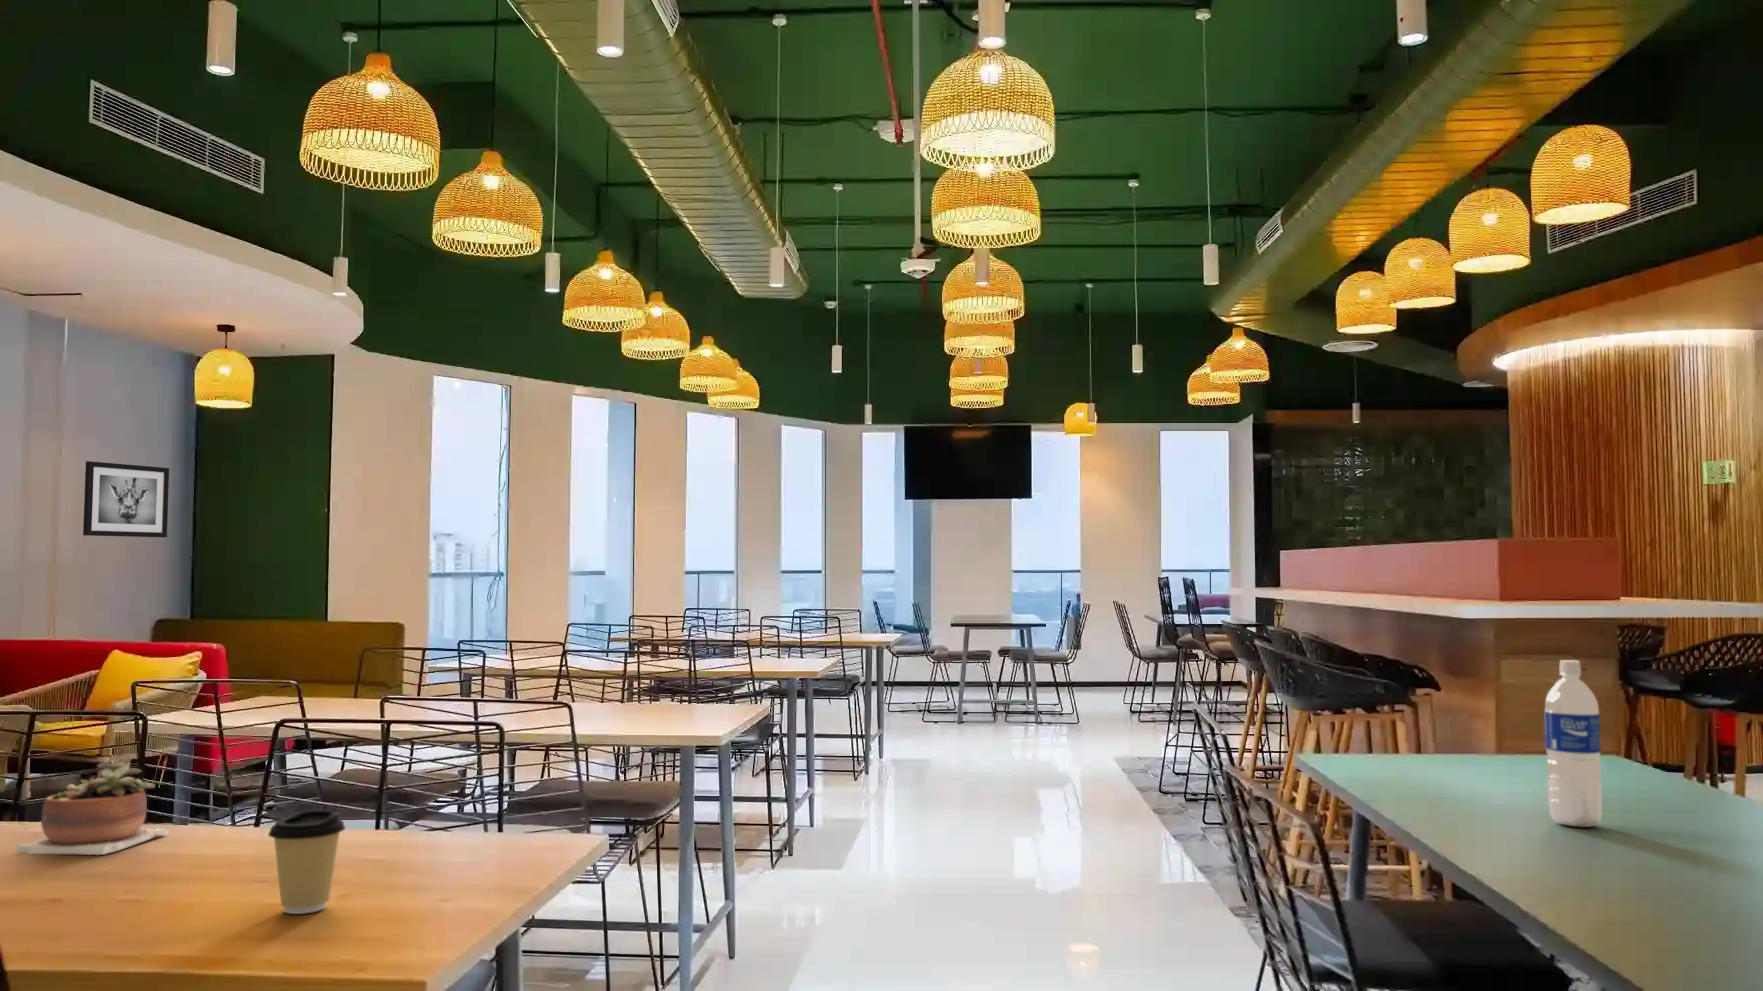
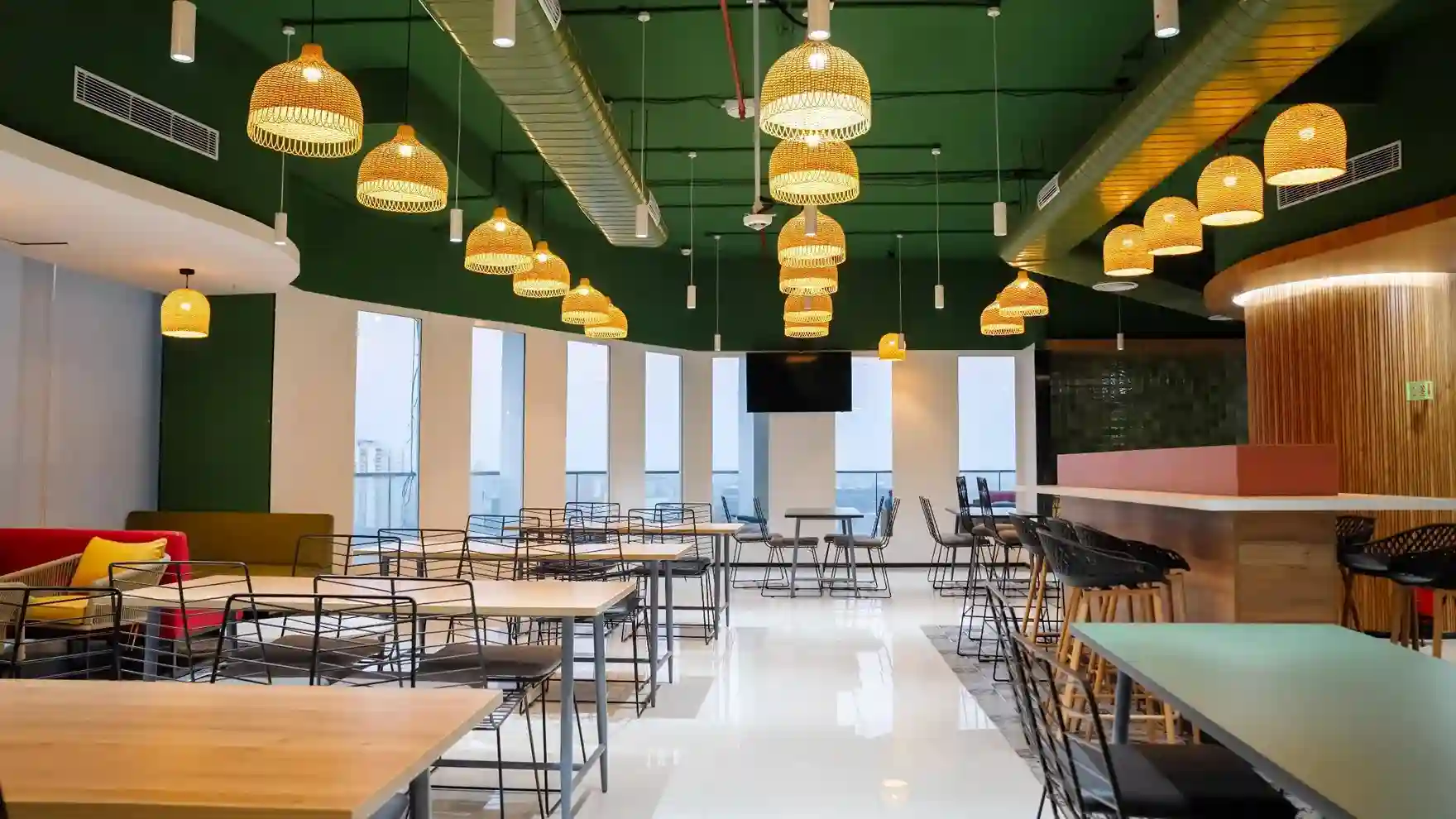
- wall art [82,461,171,537]
- coffee cup [268,808,345,915]
- water bottle [1544,658,1603,828]
- succulent plant [16,756,171,855]
